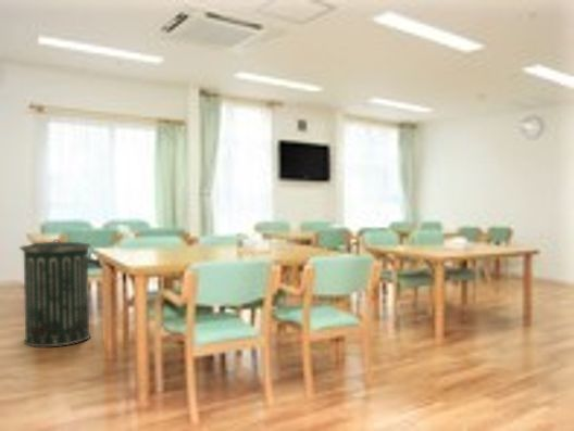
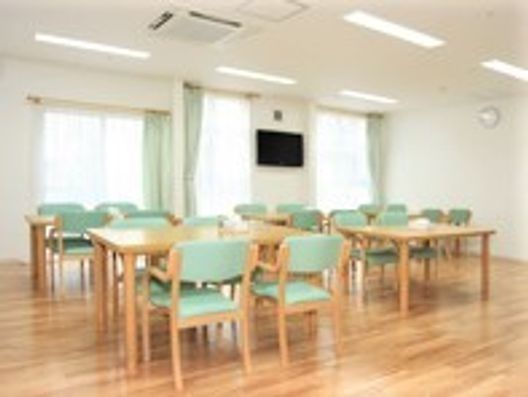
- trash can [18,238,92,347]
